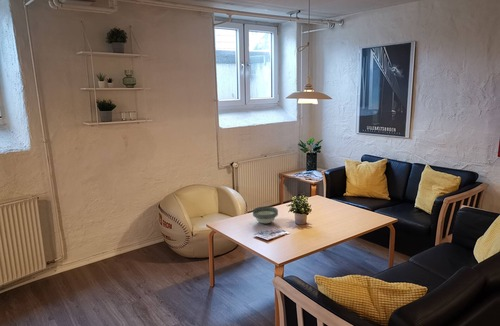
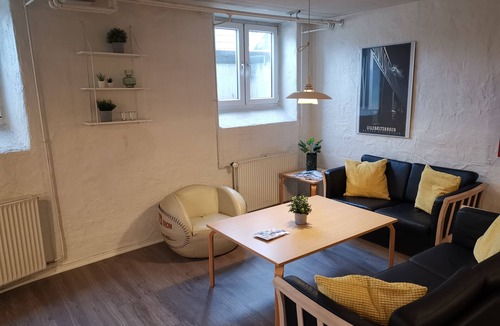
- bowl [252,205,279,224]
